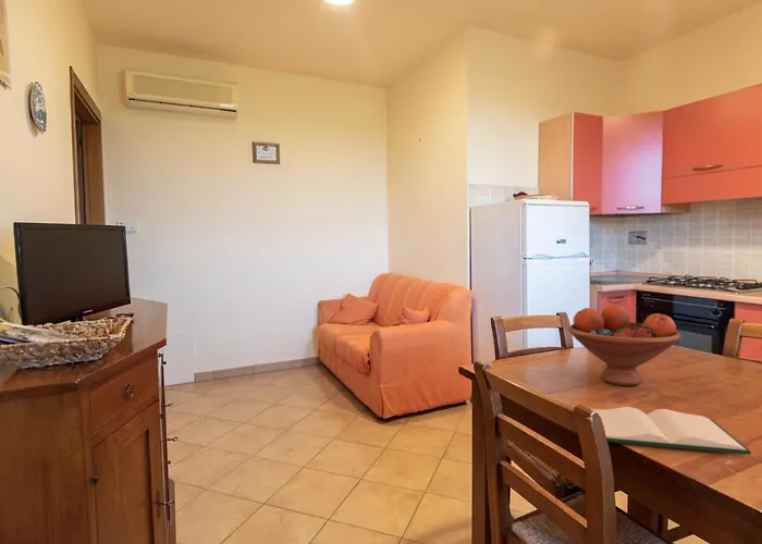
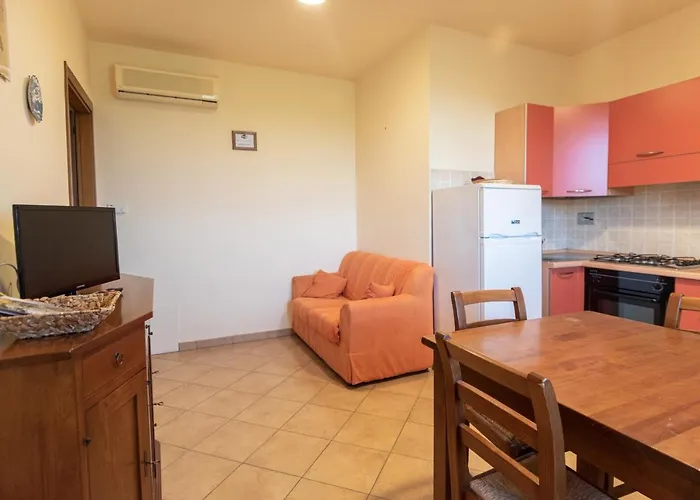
- hardback book [590,406,752,456]
- fruit bowl [567,305,683,386]
